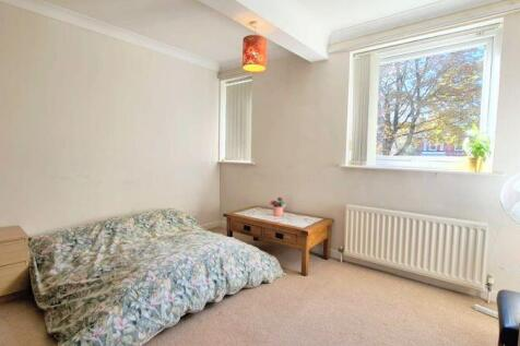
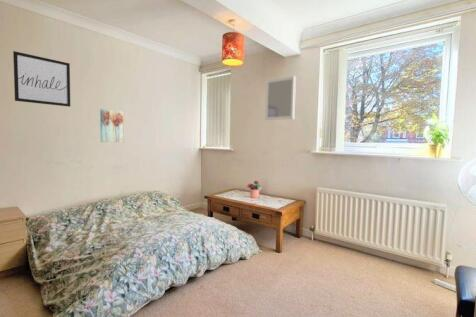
+ wall art [99,108,124,143]
+ wall art [12,50,71,108]
+ home mirror [264,75,297,121]
